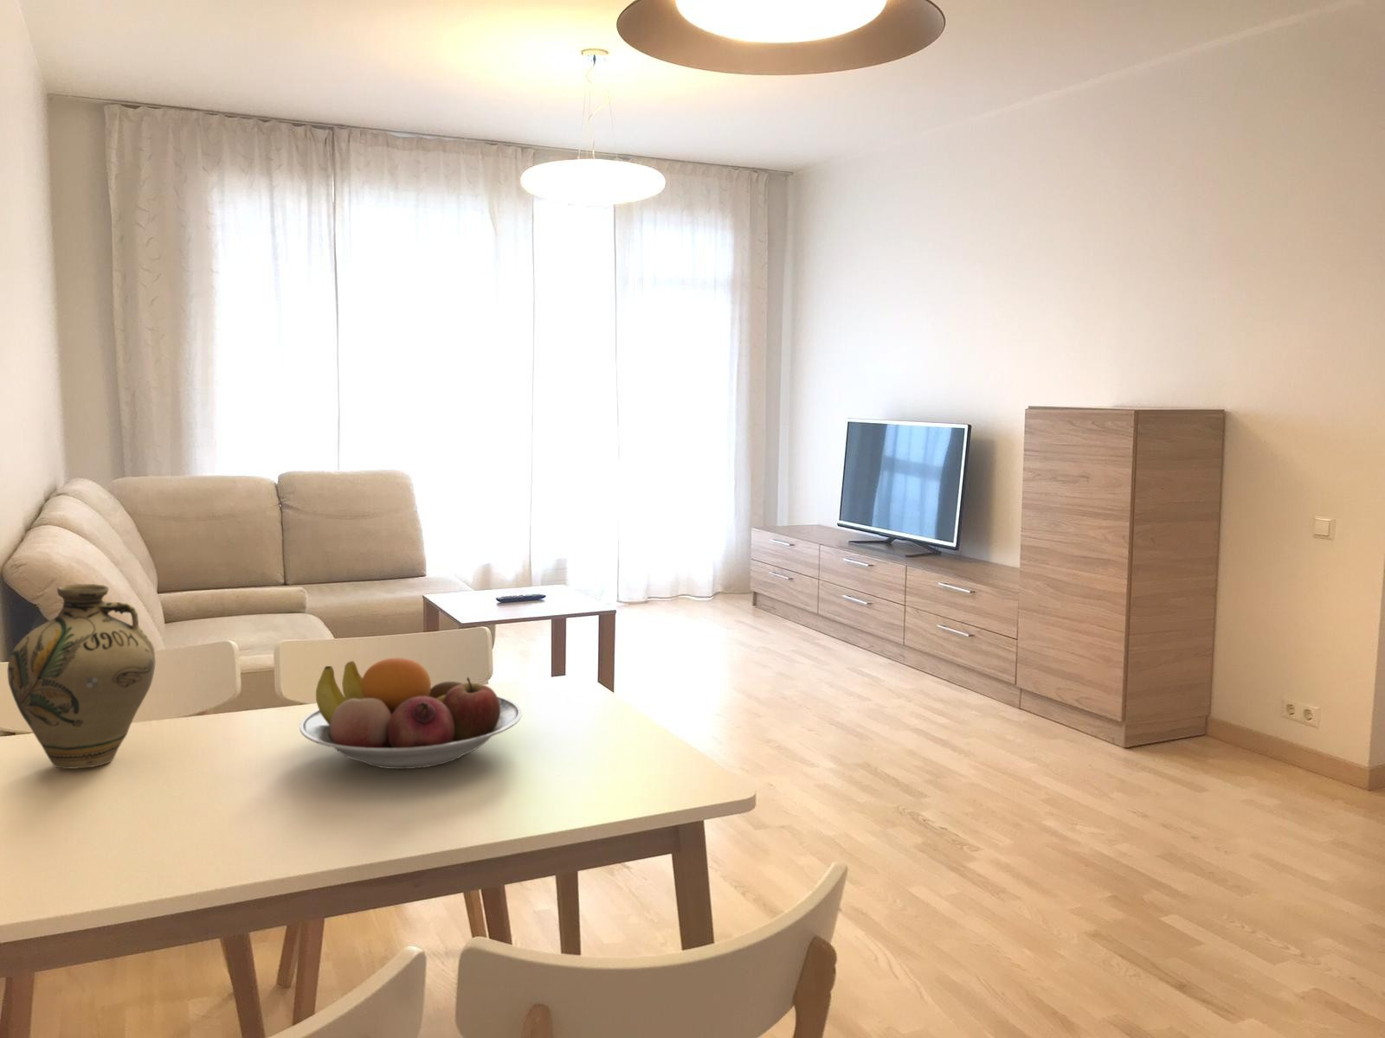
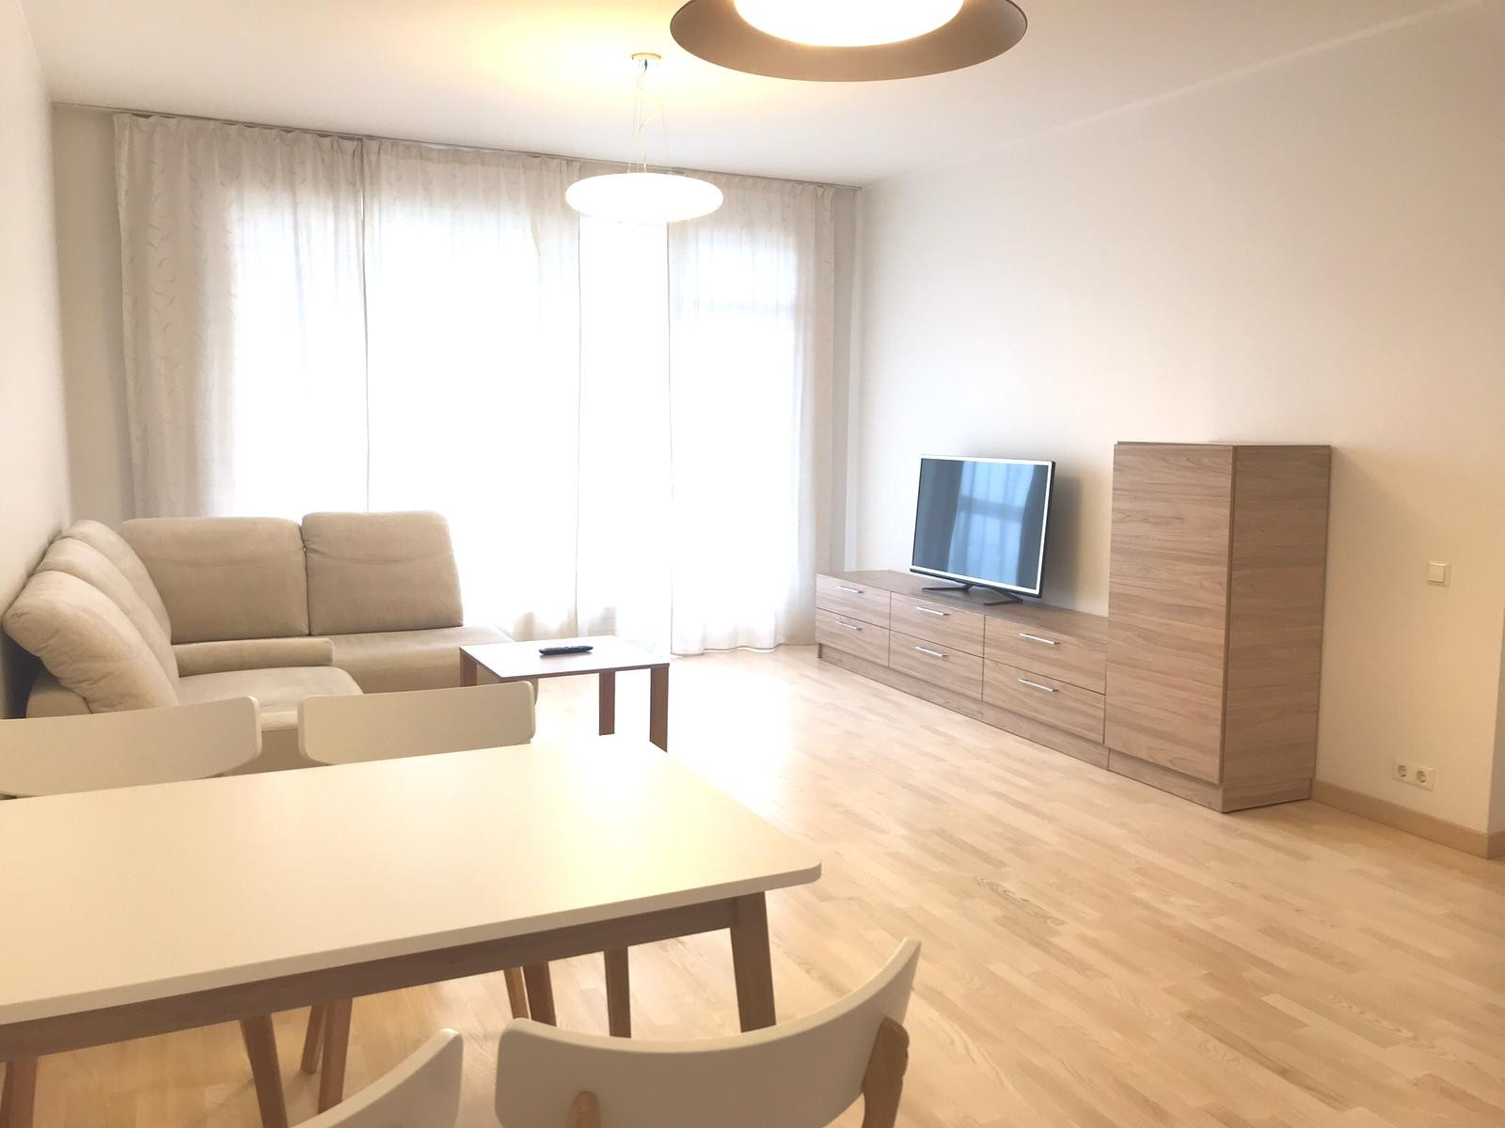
- jug [7,583,157,770]
- fruit bowl [299,657,522,770]
